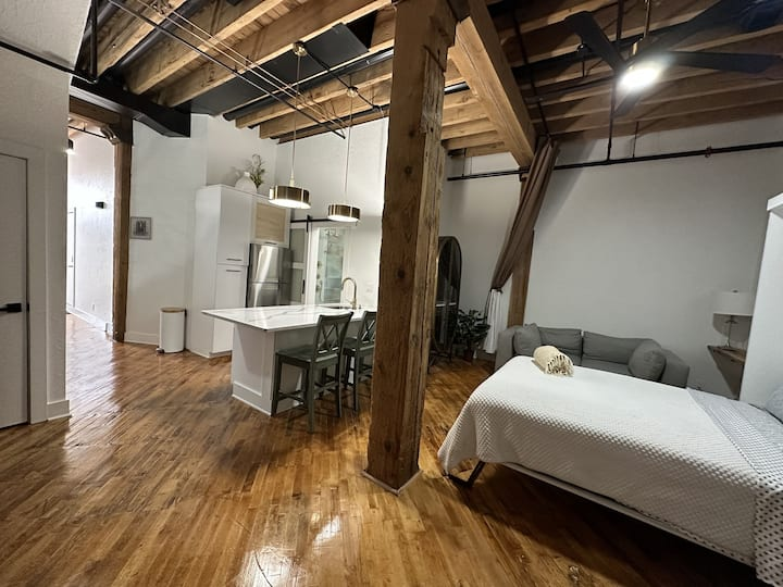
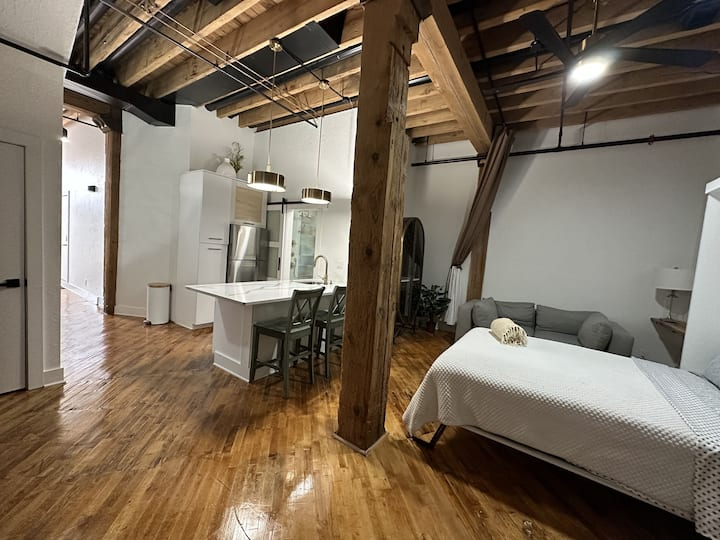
- wall art [128,215,154,241]
